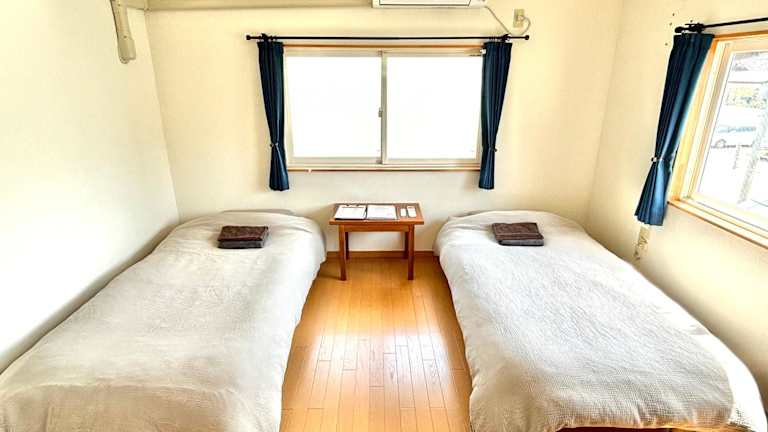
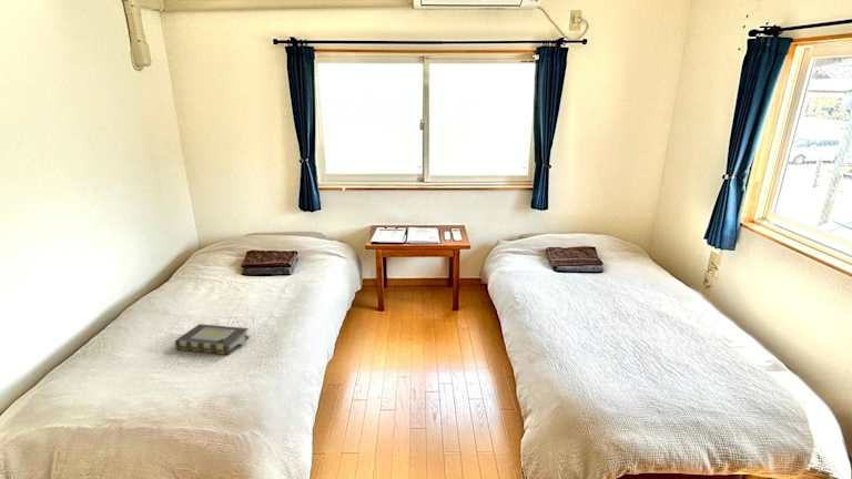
+ book [174,323,251,356]
